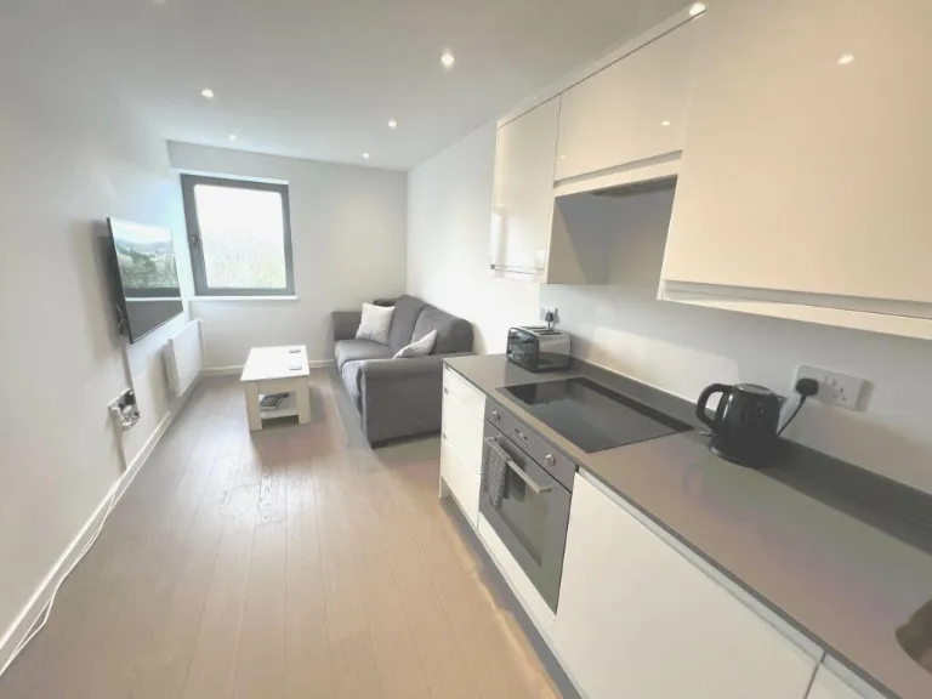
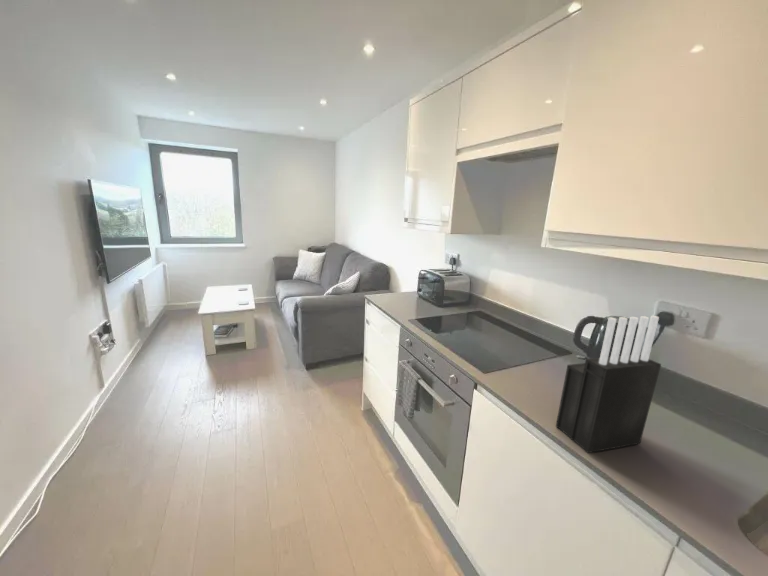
+ knife block [555,315,662,454]
